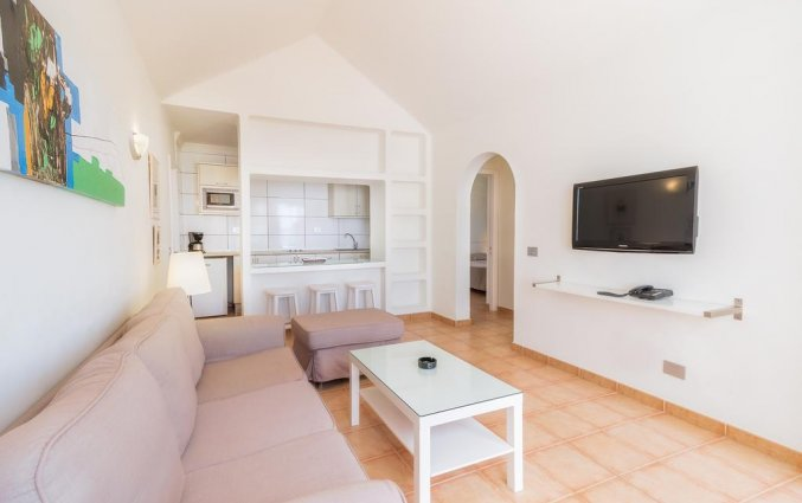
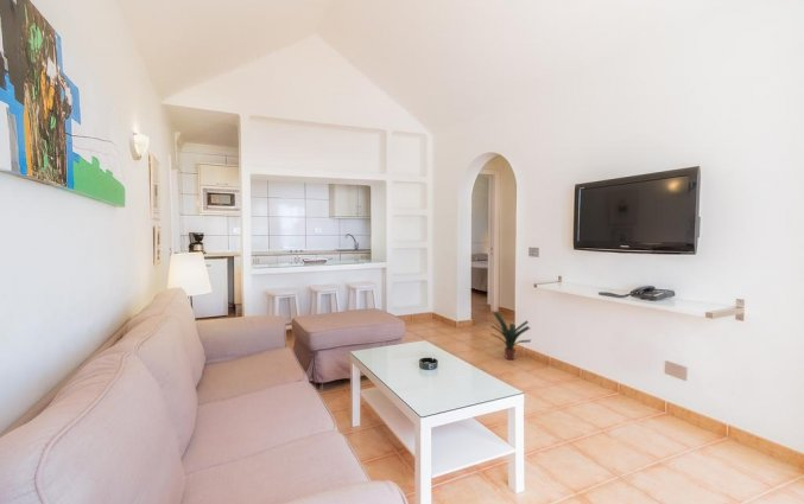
+ potted plant [489,311,532,361]
